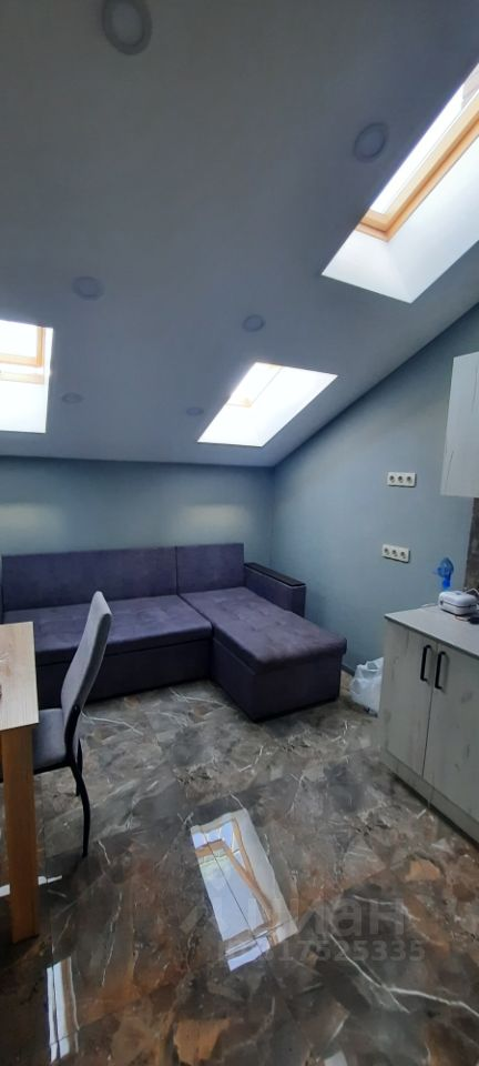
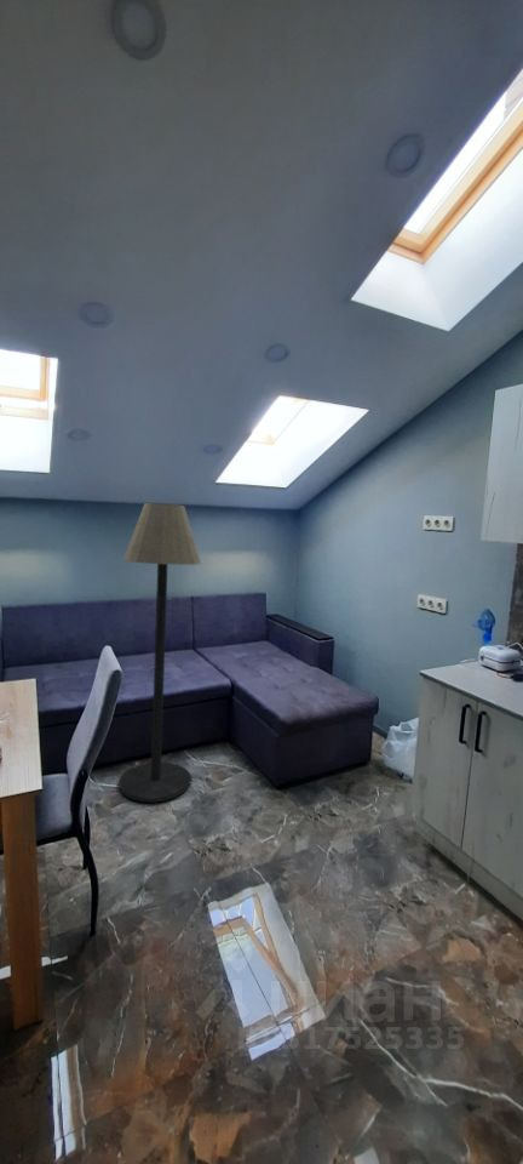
+ floor lamp [117,502,202,804]
